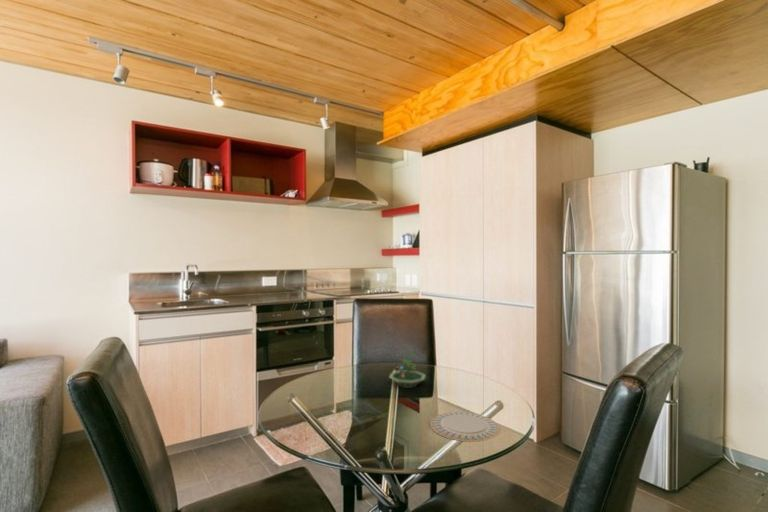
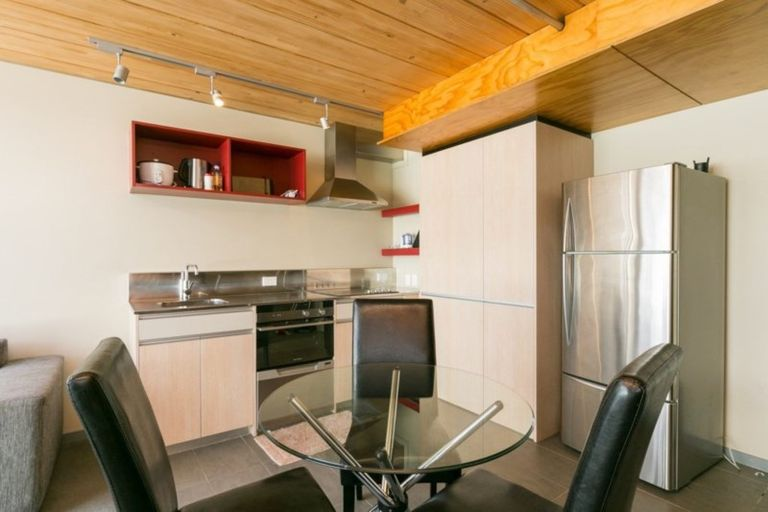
- terrarium [388,347,427,389]
- chinaware [429,411,501,443]
